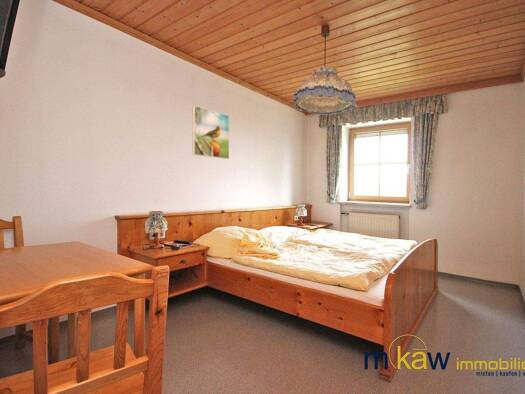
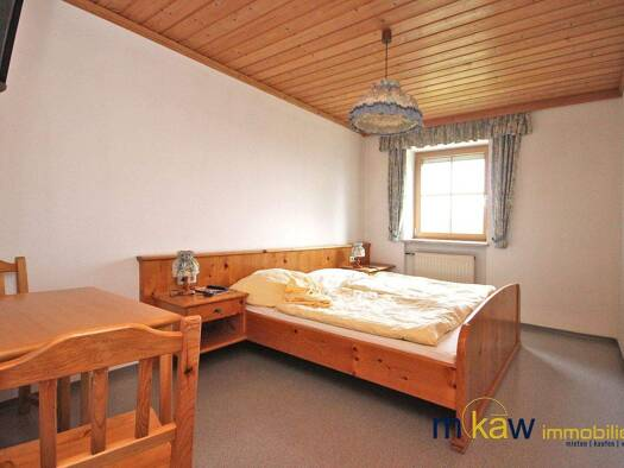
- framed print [192,105,230,160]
